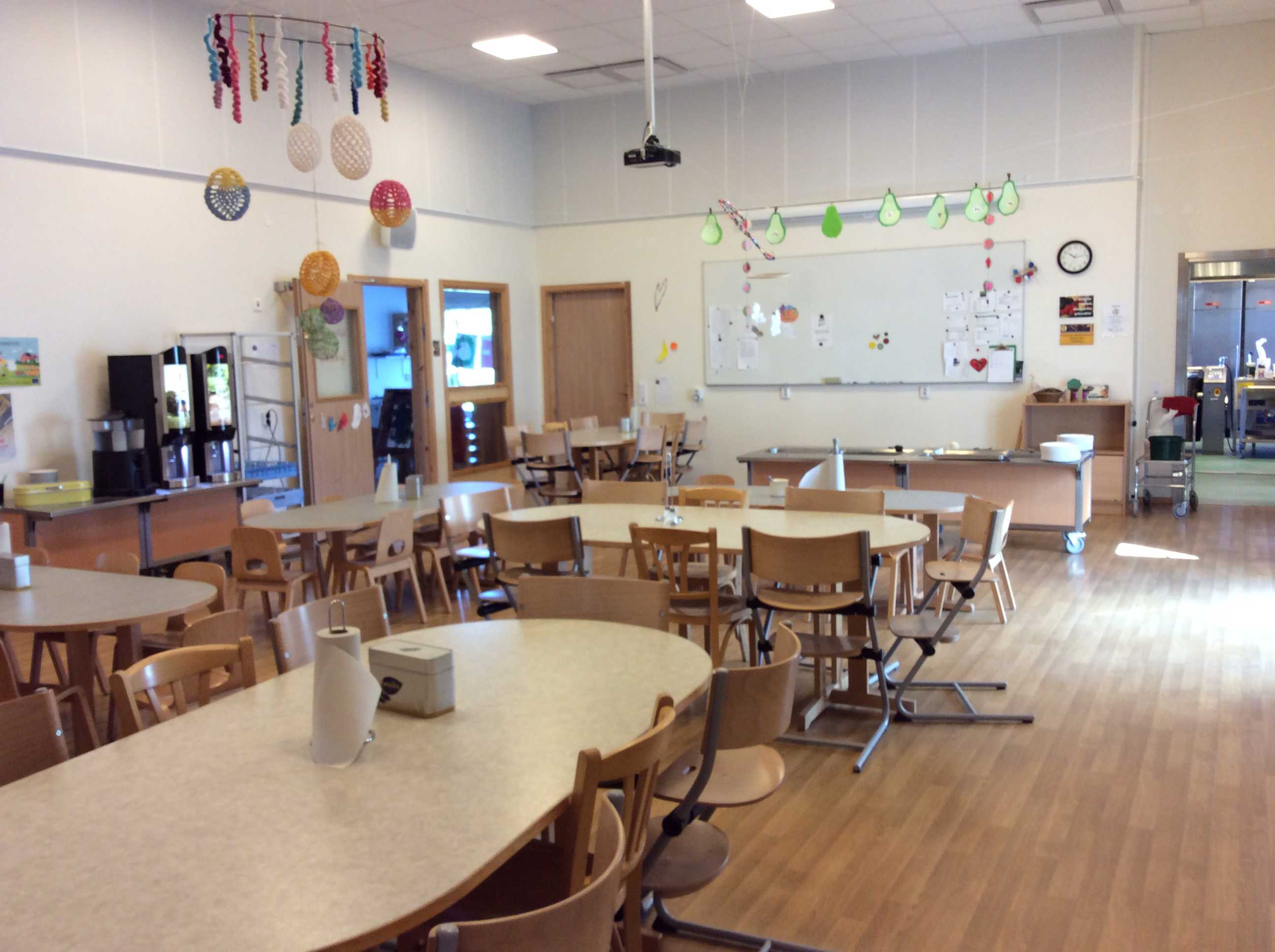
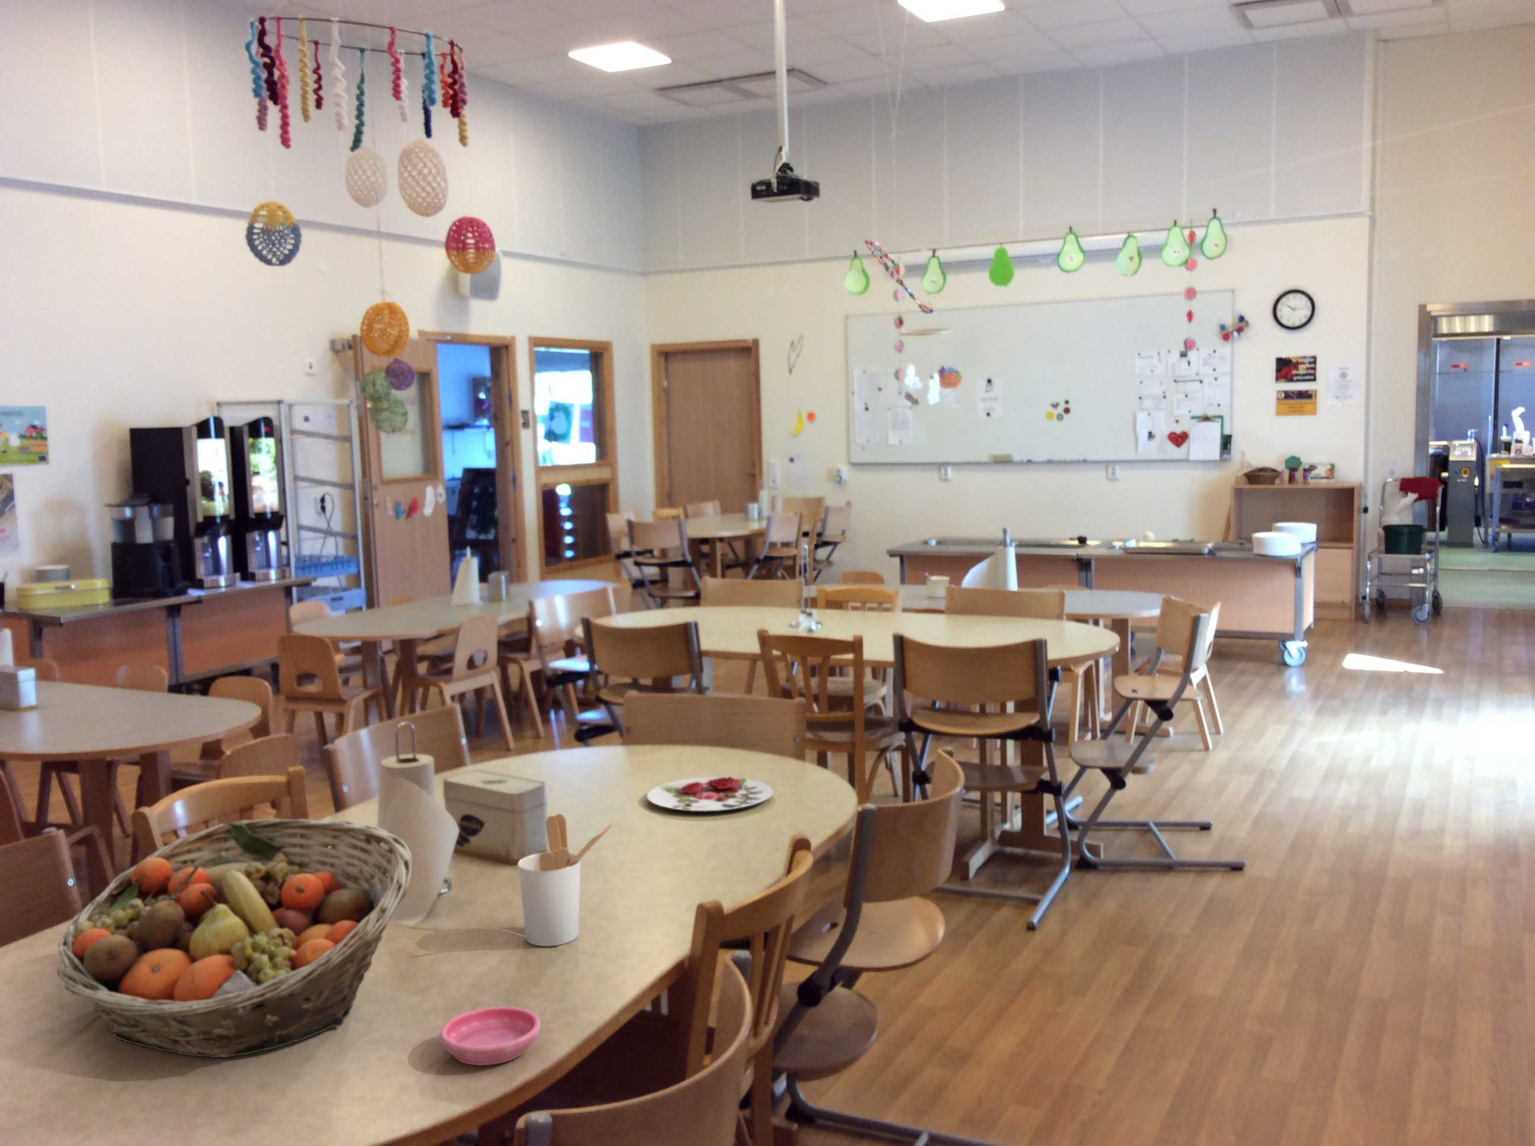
+ utensil holder [516,814,613,946]
+ plate [647,776,774,813]
+ saucer [439,1005,542,1067]
+ fruit basket [57,819,413,1058]
